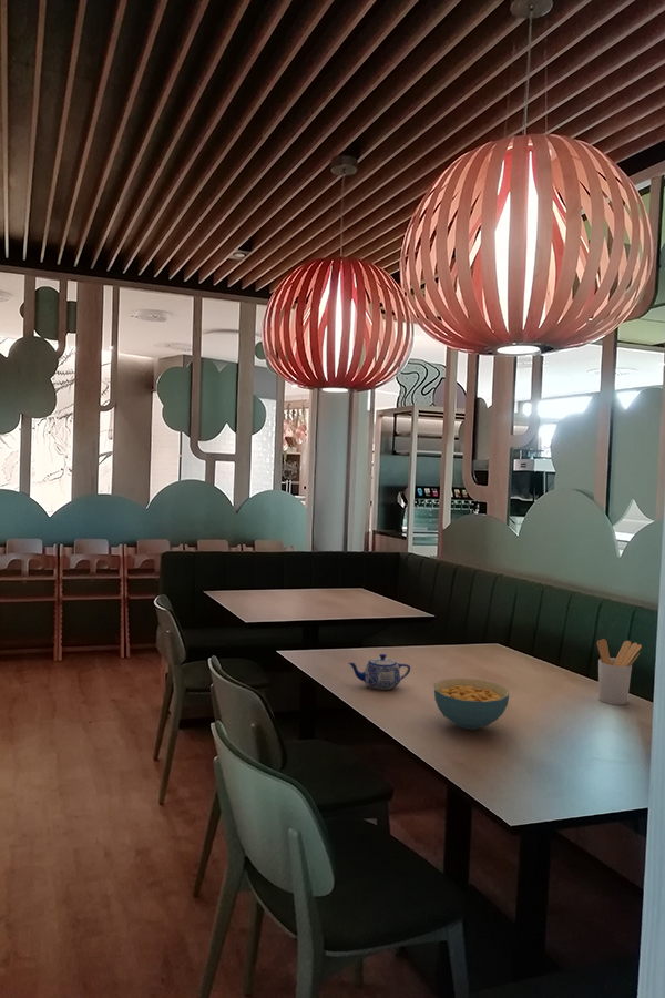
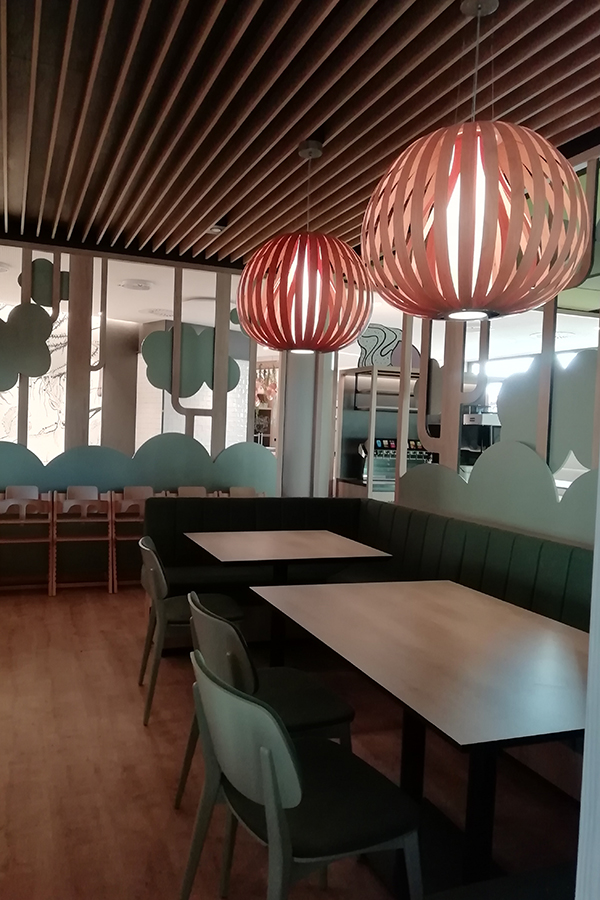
- cereal bowl [433,678,510,731]
- utensil holder [596,638,643,706]
- teapot [348,653,411,691]
